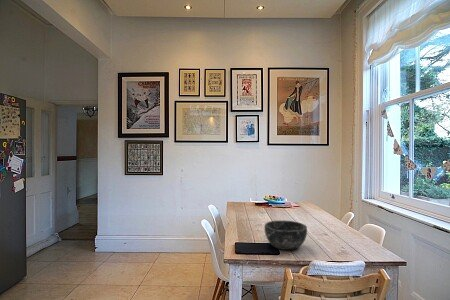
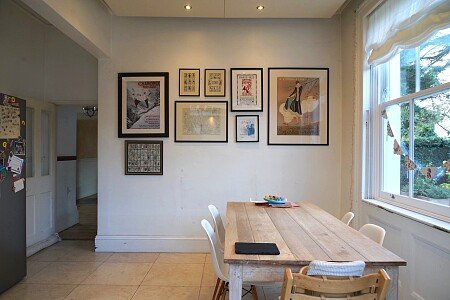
- bowl [263,219,308,251]
